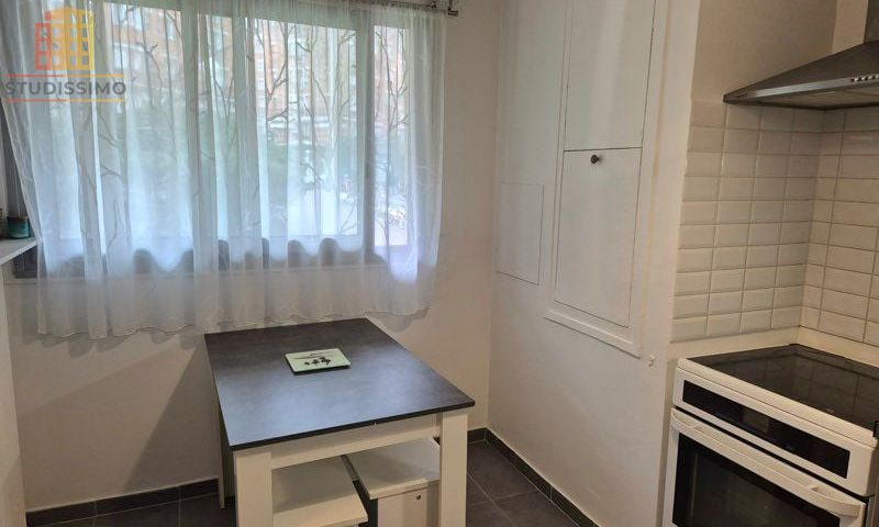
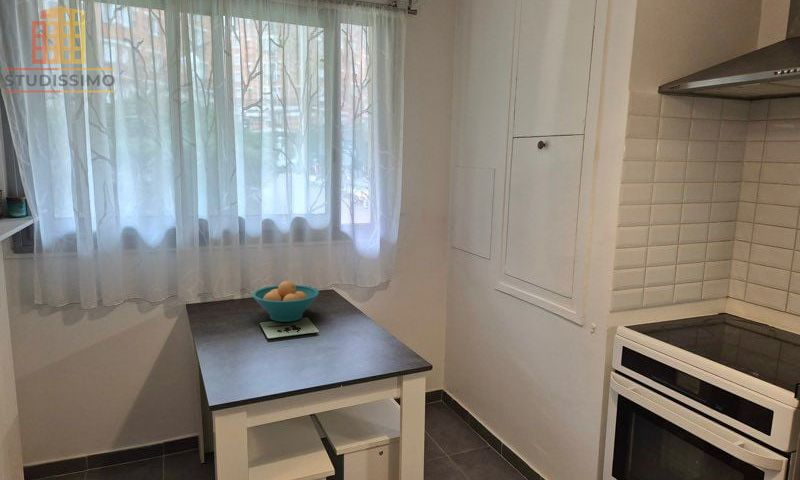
+ fruit bowl [251,280,320,323]
